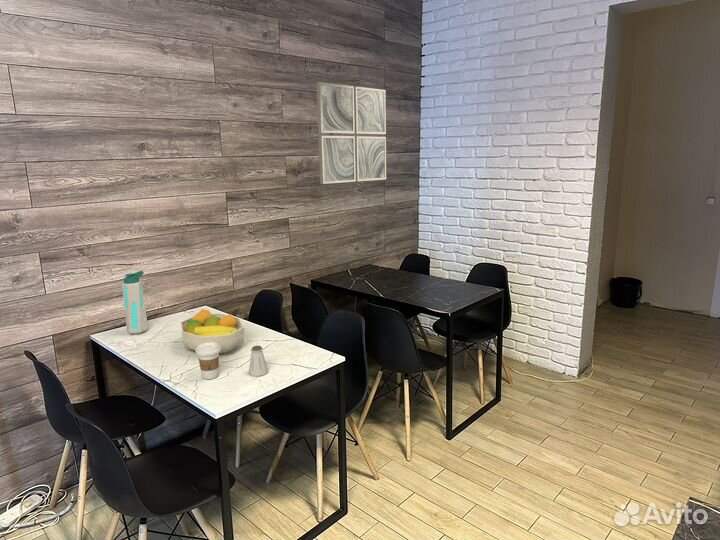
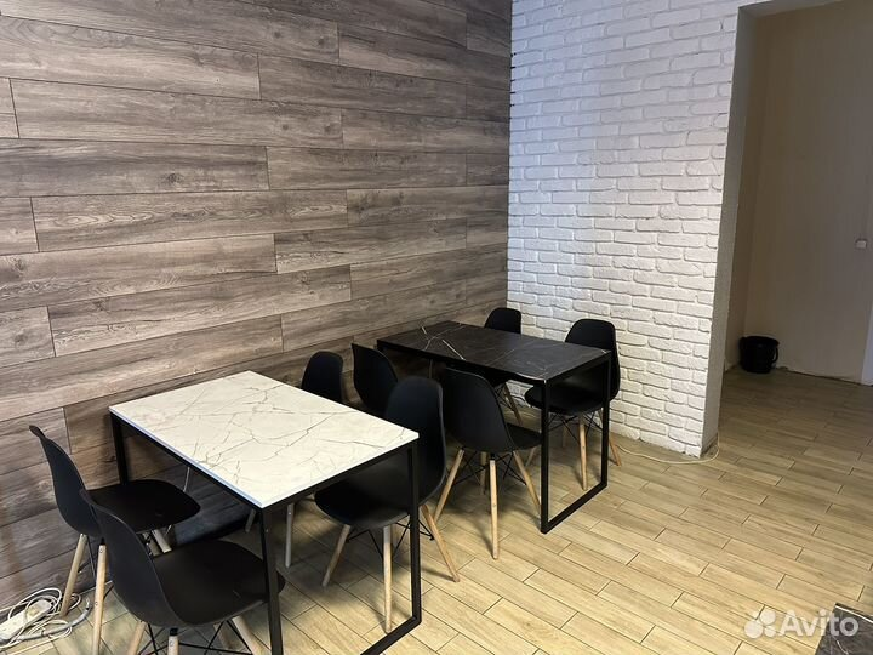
- water bottle [121,270,149,335]
- wall art [316,81,387,185]
- coffee cup [195,342,220,380]
- fruit bowl [179,308,245,355]
- saltshaker [248,345,269,377]
